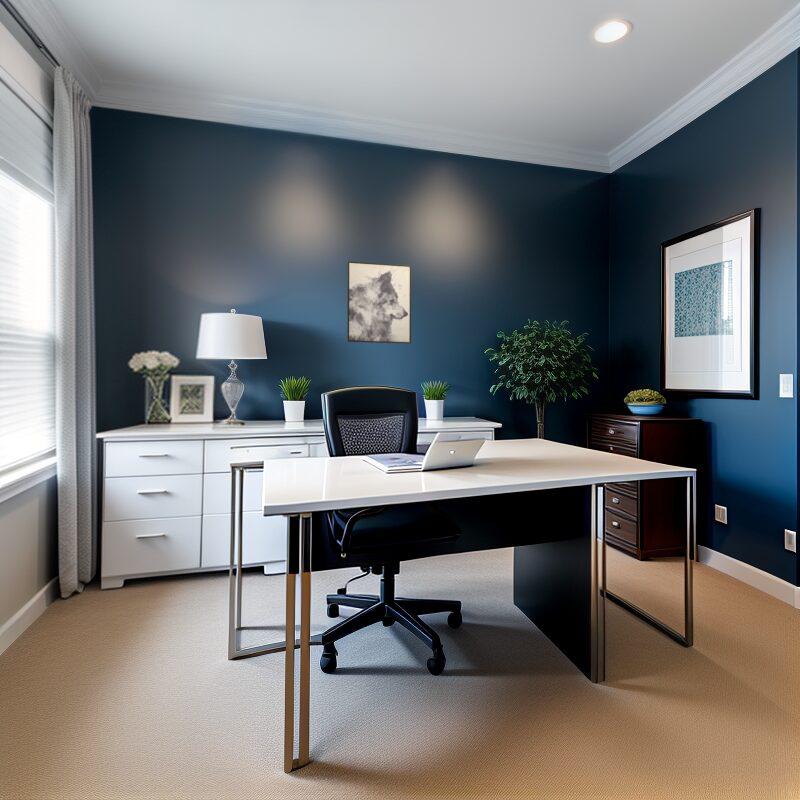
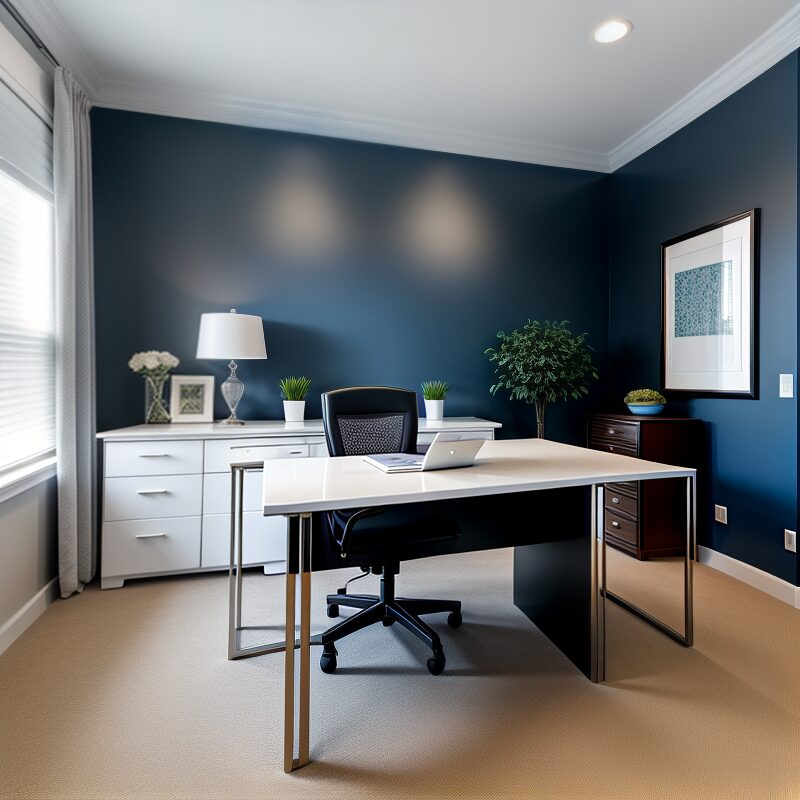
- wall art [346,260,412,345]
